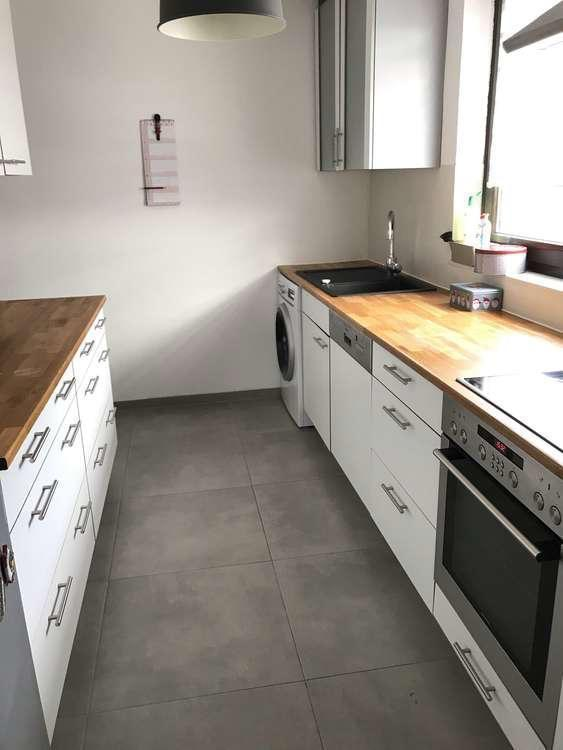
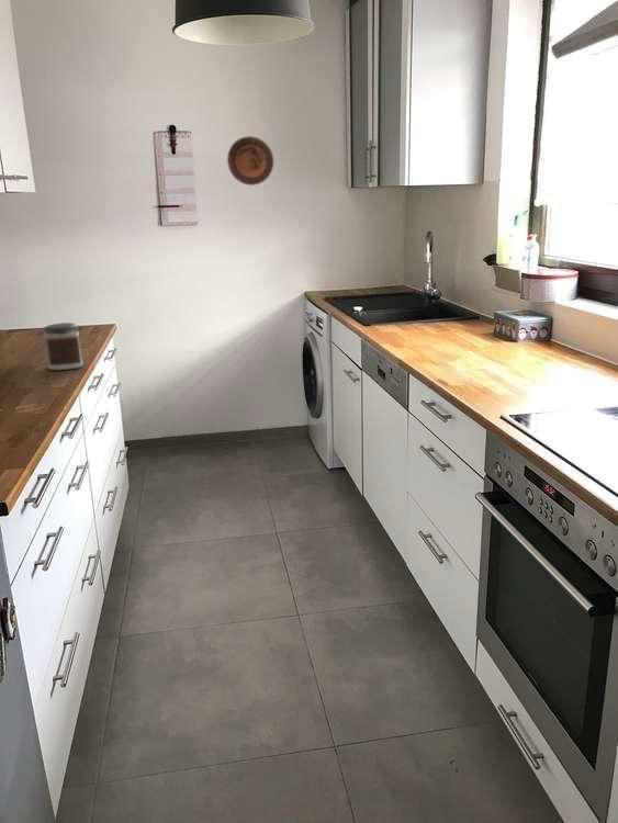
+ decorative plate [226,135,274,187]
+ jar [43,322,85,371]
